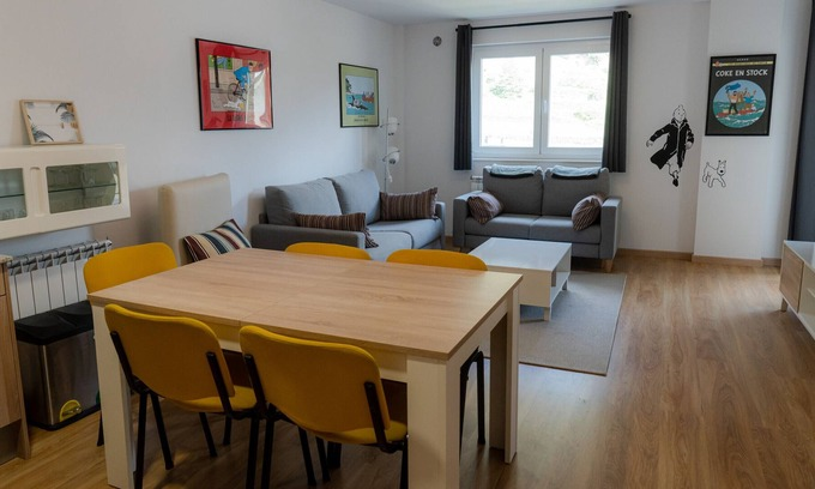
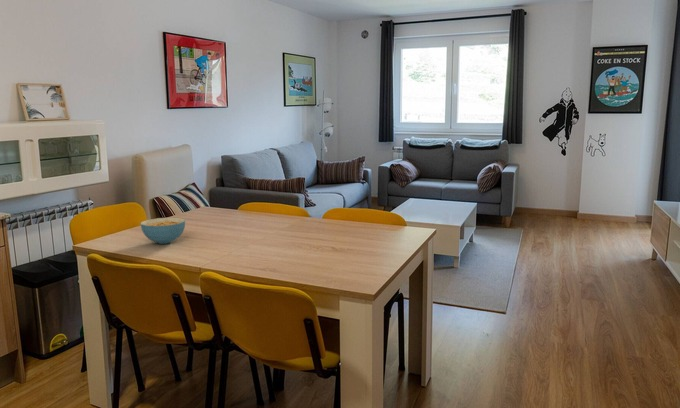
+ cereal bowl [140,217,186,245]
